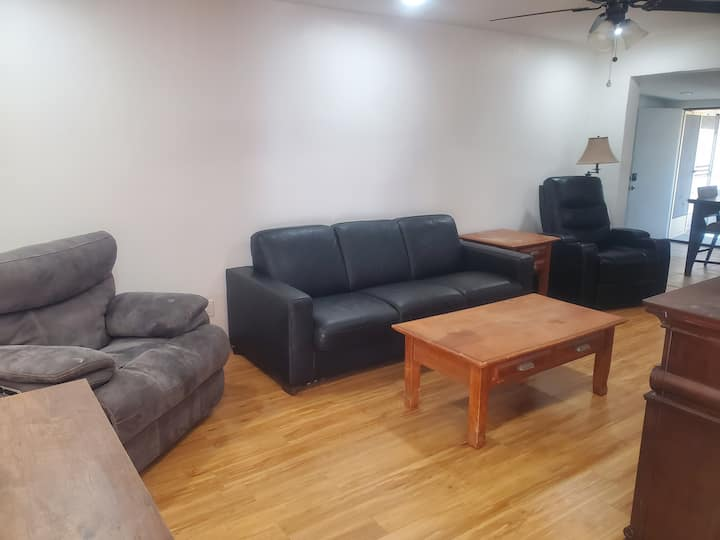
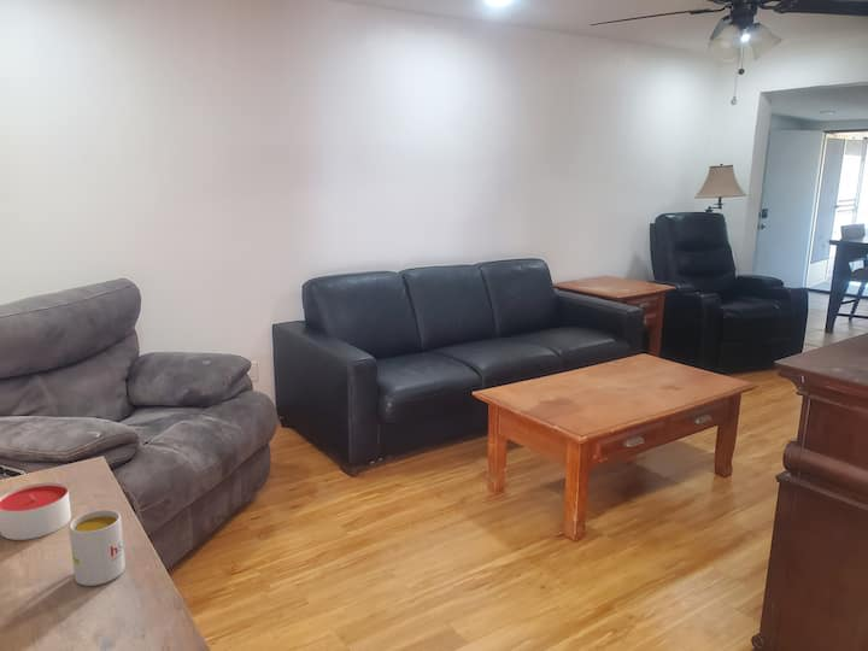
+ candle [0,481,72,541]
+ mug [68,509,127,587]
